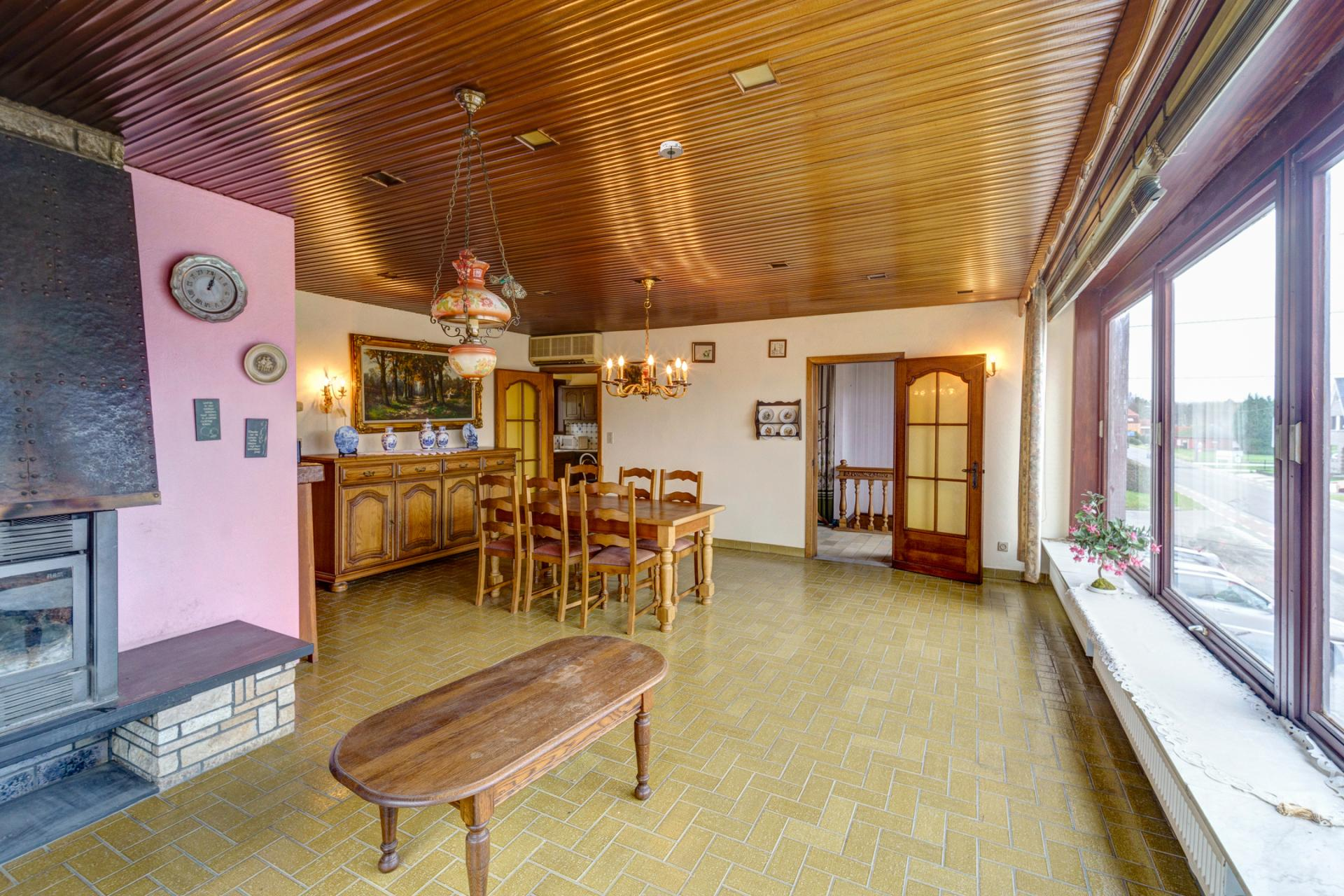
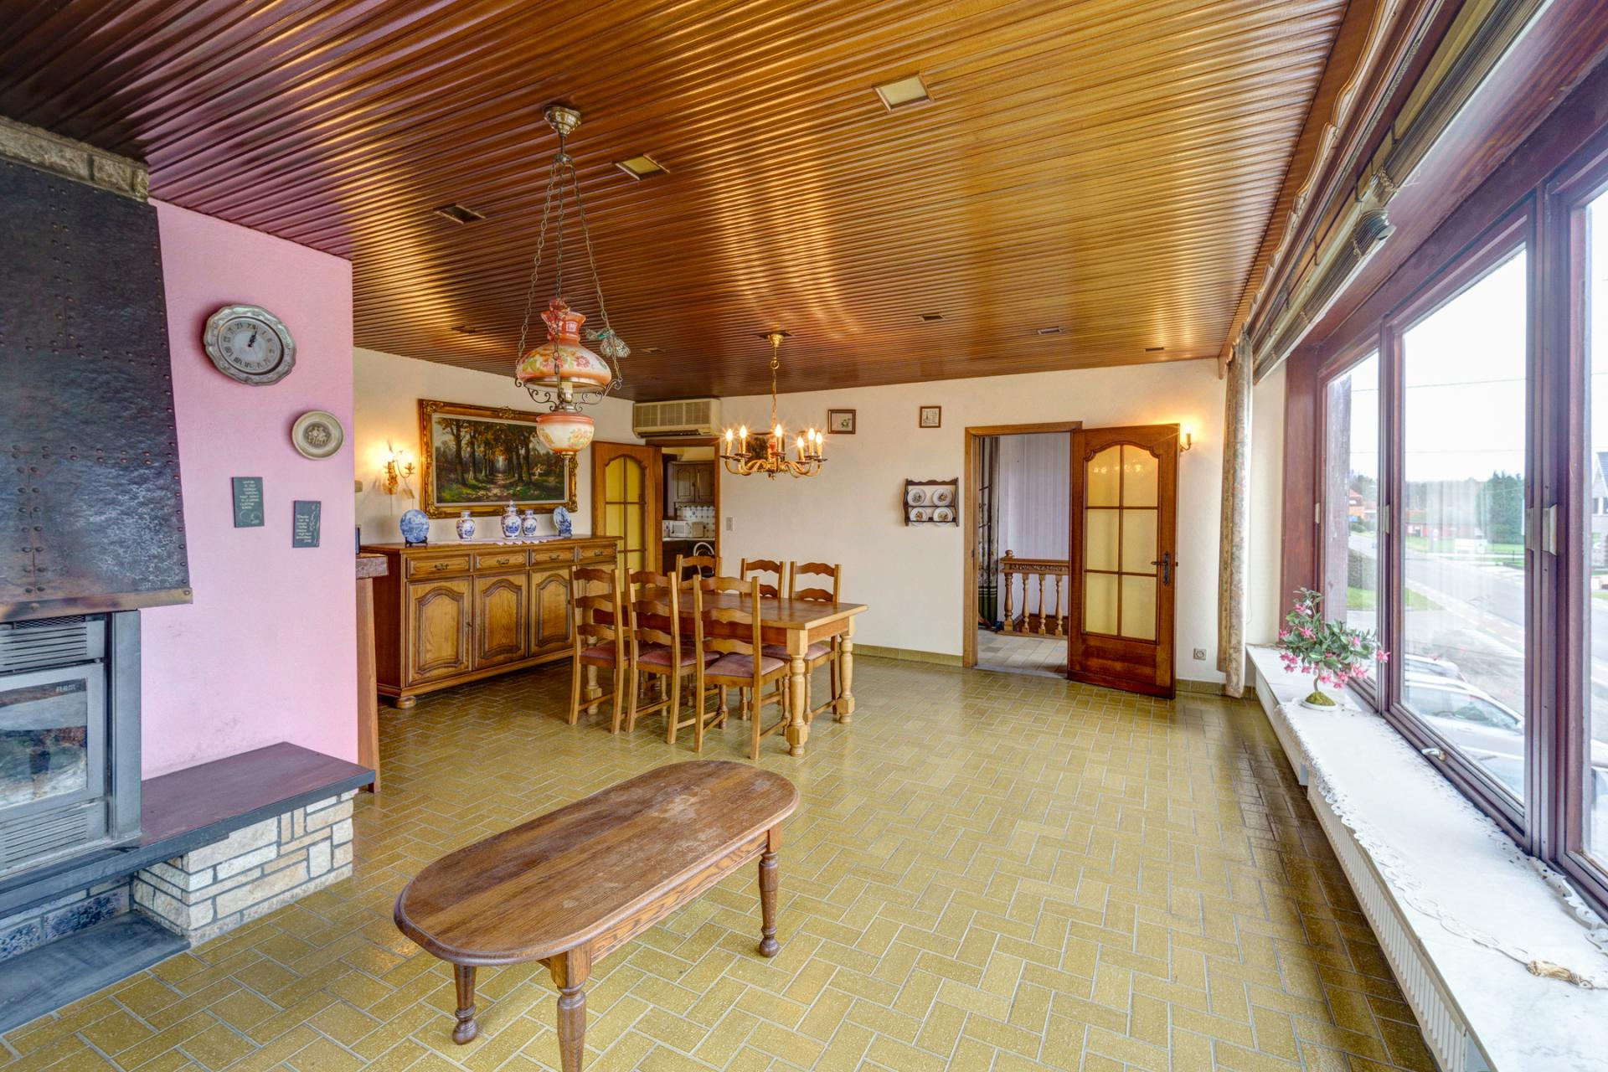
- smoke detector [657,140,685,160]
